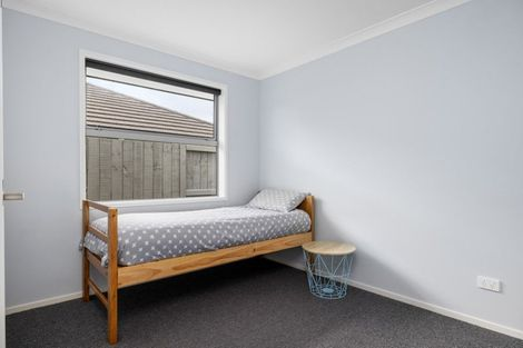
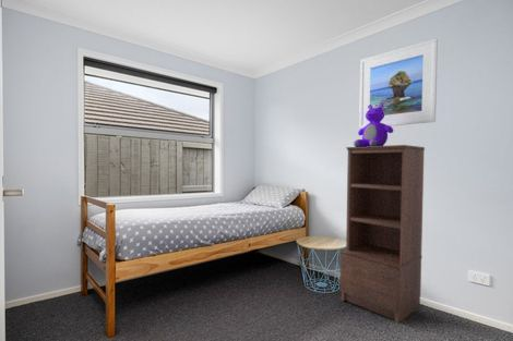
+ stuffed bear [353,102,394,147]
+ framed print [358,37,439,130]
+ shelving unit [338,144,426,324]
